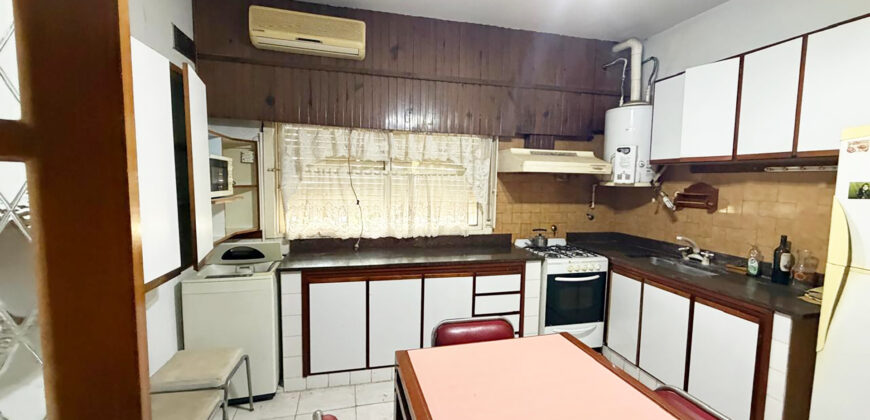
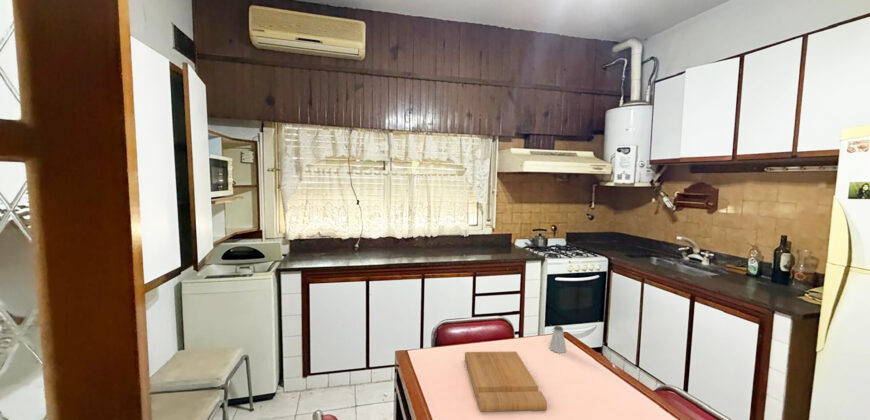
+ saltshaker [548,325,567,354]
+ cutting board [464,350,548,413]
